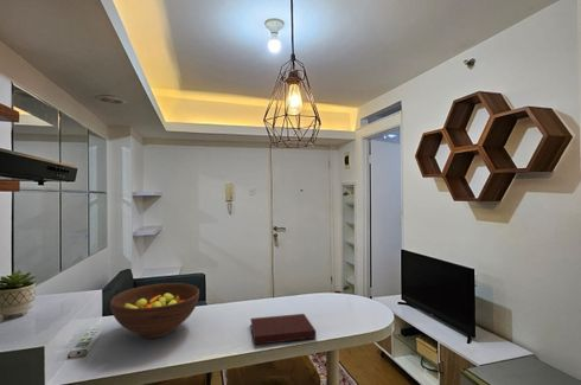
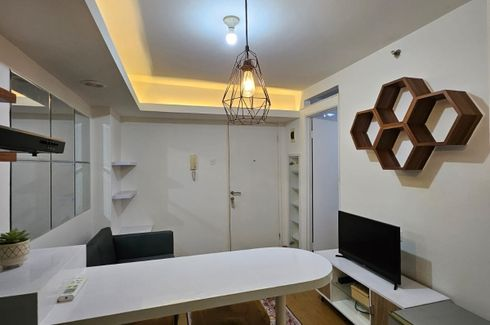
- notebook [249,313,317,346]
- fruit bowl [109,282,200,339]
